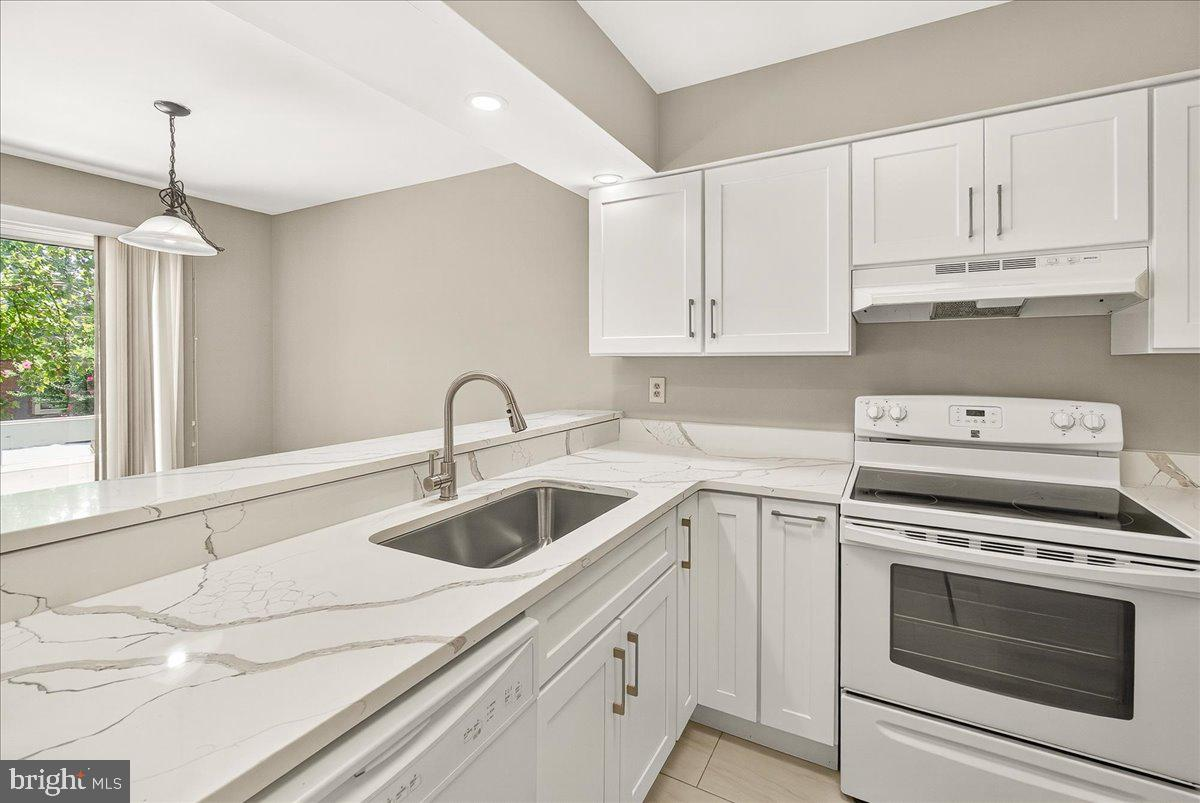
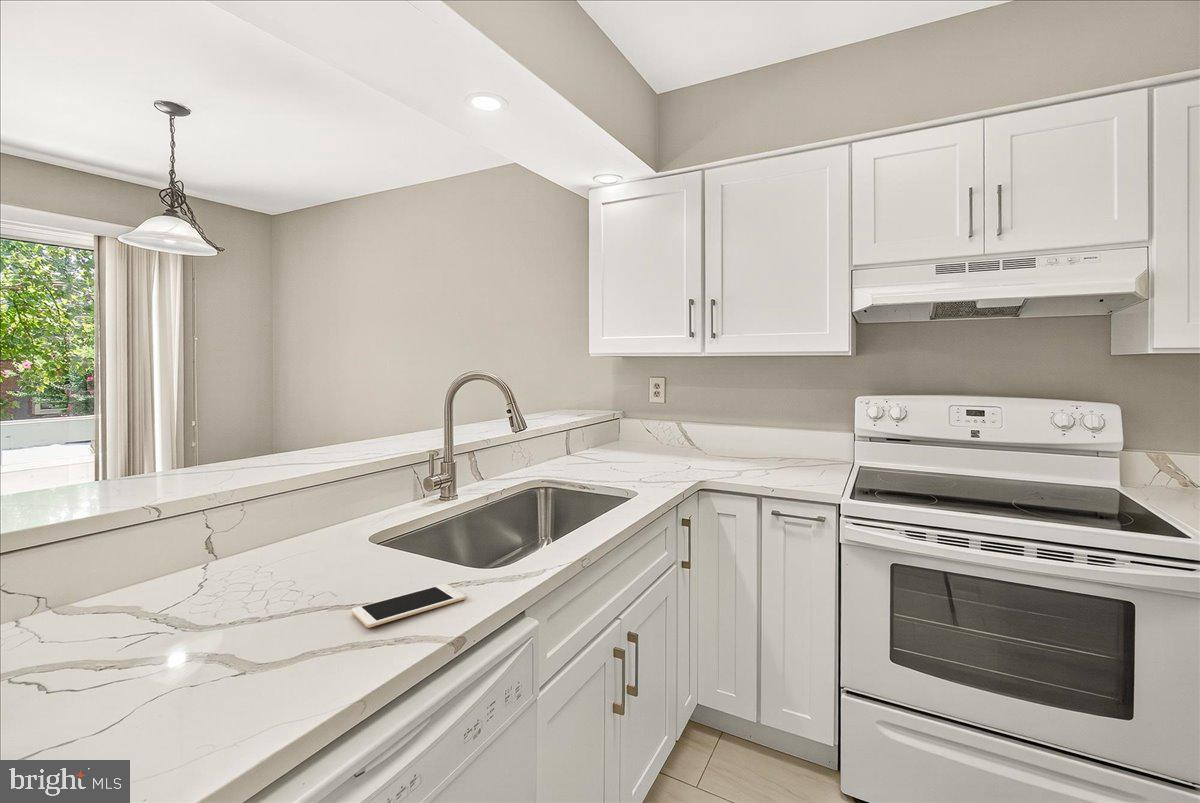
+ cell phone [351,583,467,629]
